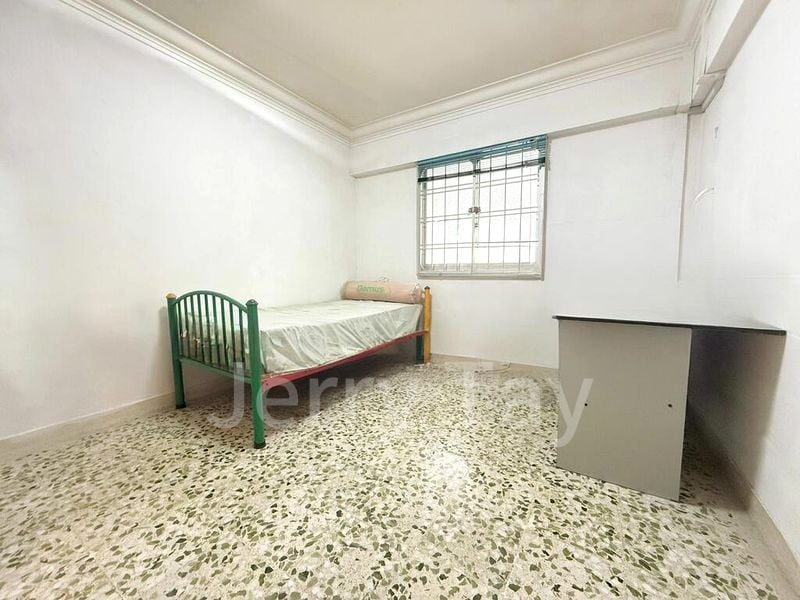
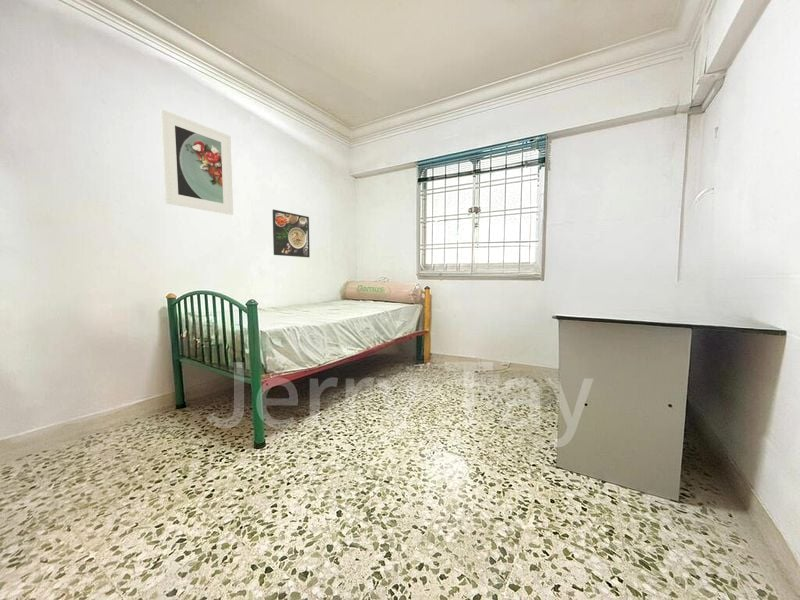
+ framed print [160,108,234,216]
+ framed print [271,209,311,258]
